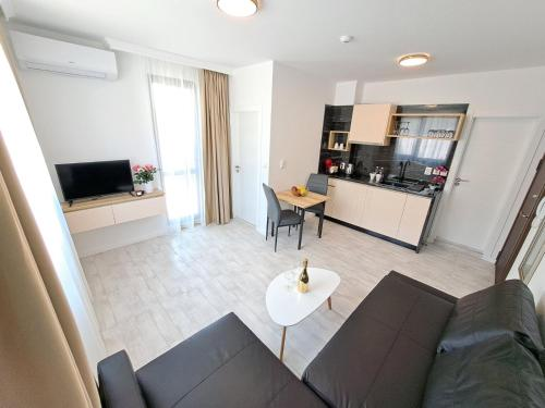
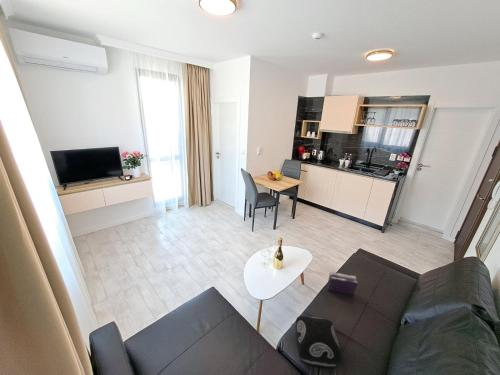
+ cushion [295,315,343,369]
+ book [326,271,359,296]
